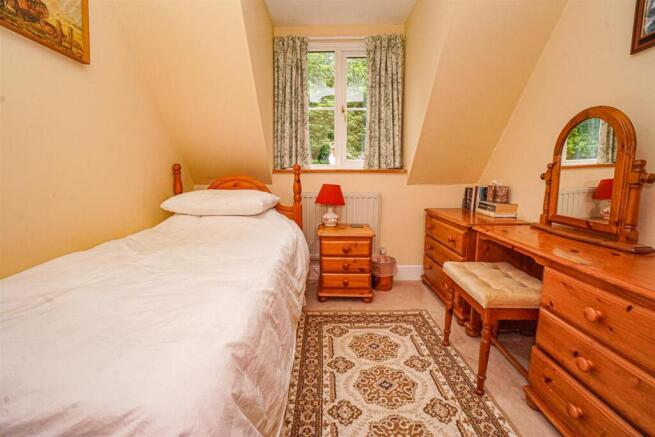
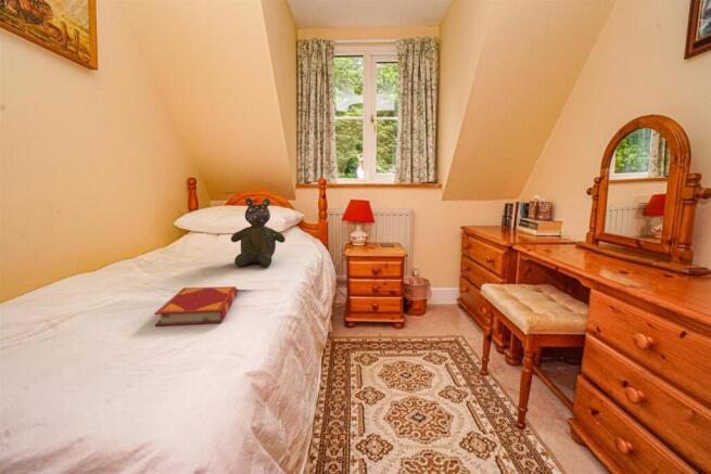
+ teddy bear [230,197,287,268]
+ hardback book [153,285,238,326]
